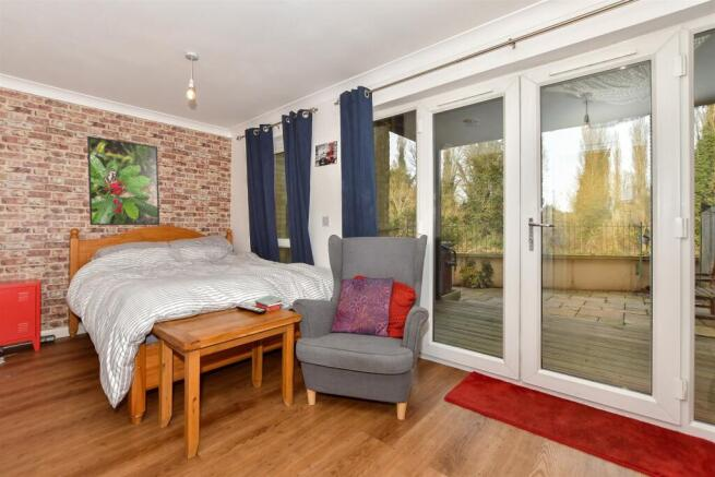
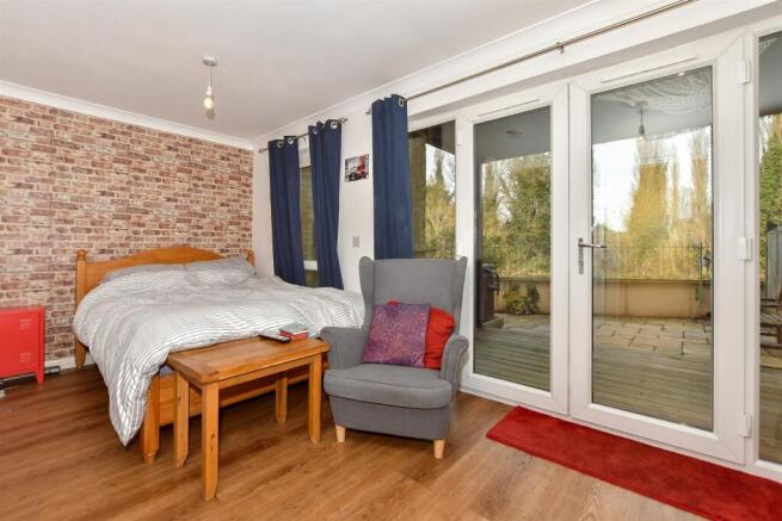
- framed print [86,135,160,226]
